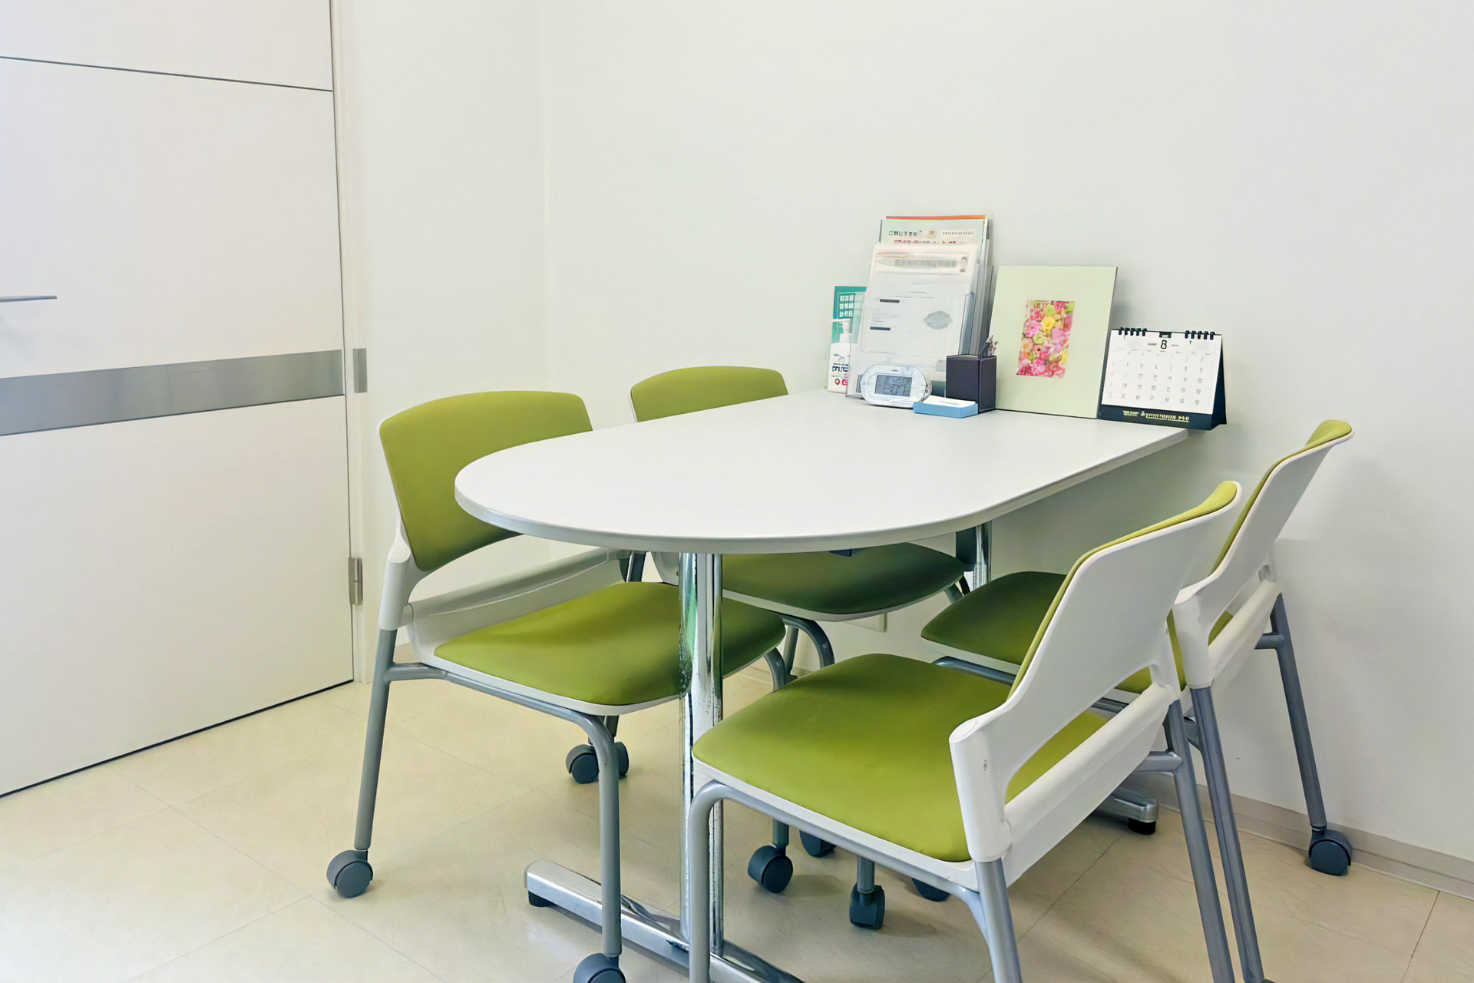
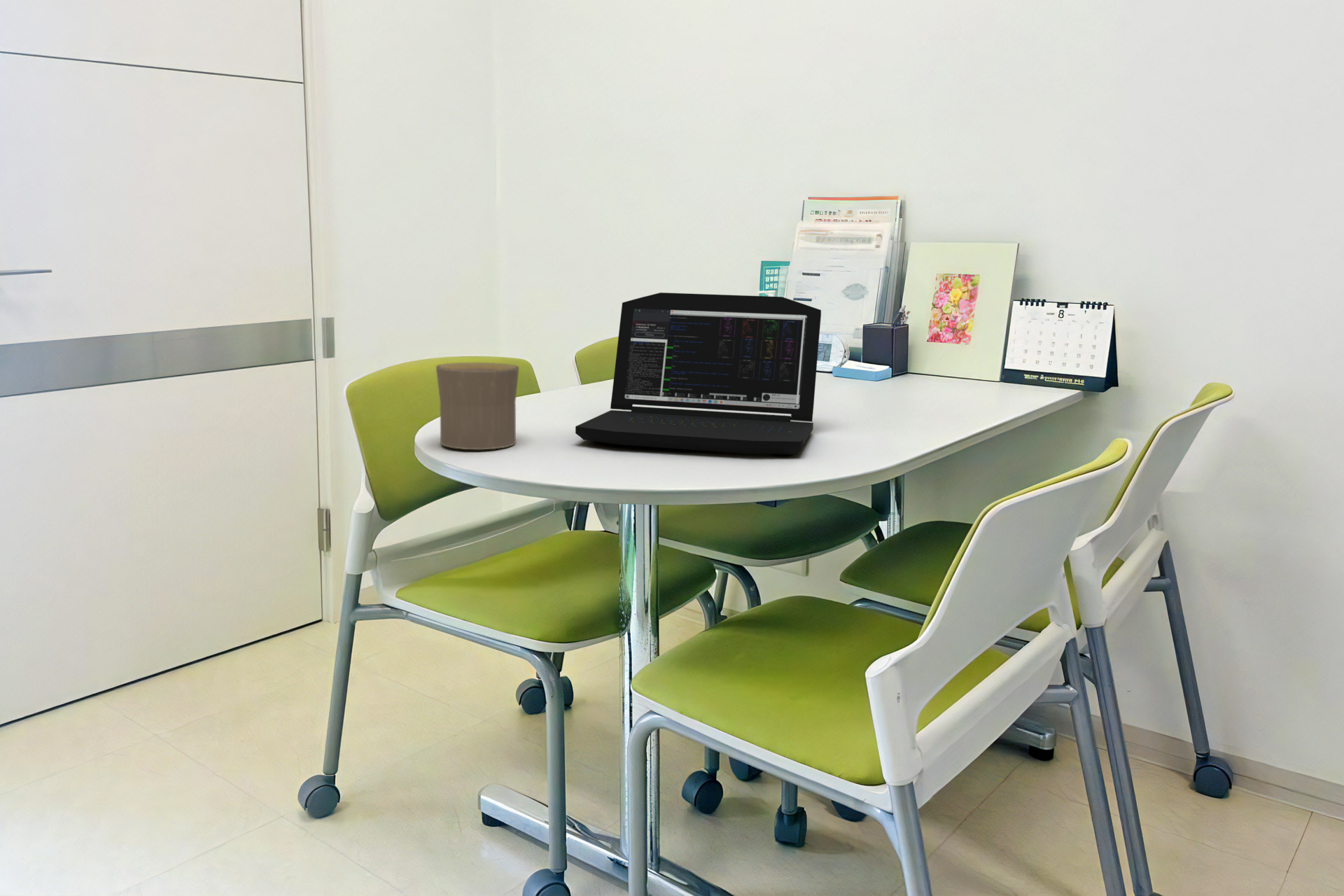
+ cup [435,362,520,450]
+ laptop [575,292,822,455]
